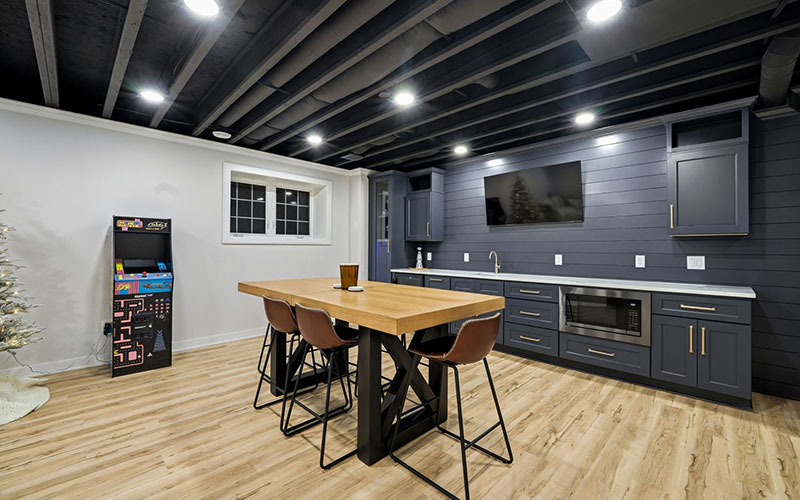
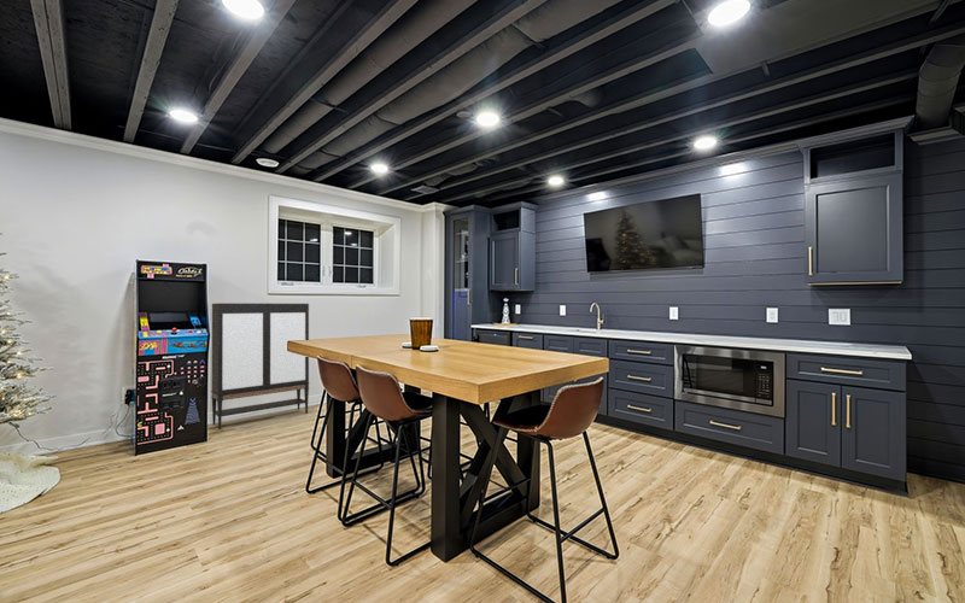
+ storage cabinet [210,302,310,431]
